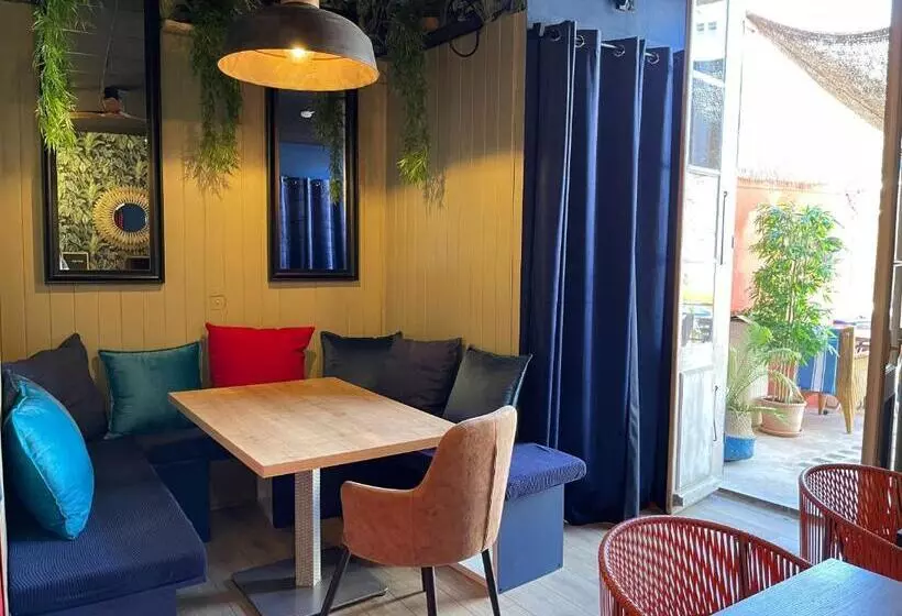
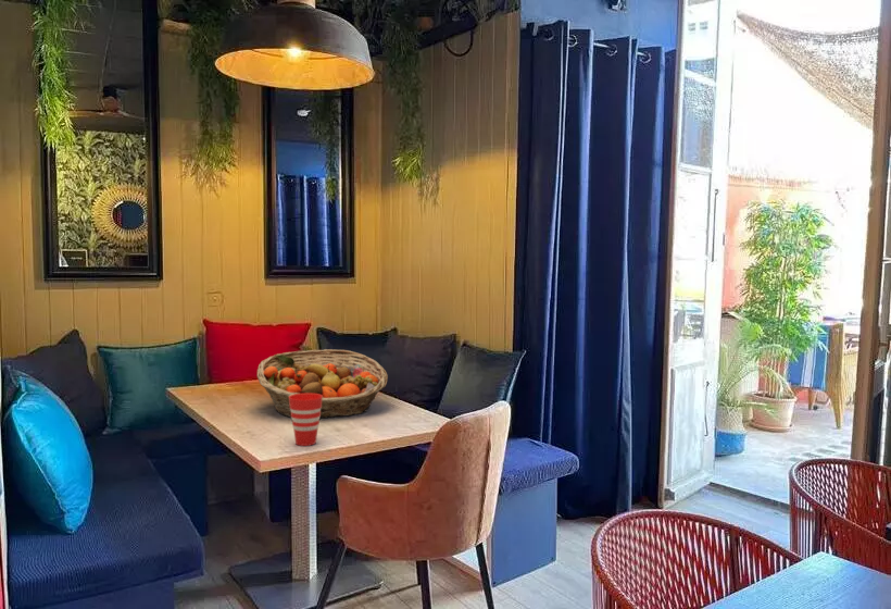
+ cup [289,394,323,447]
+ fruit basket [256,348,389,420]
